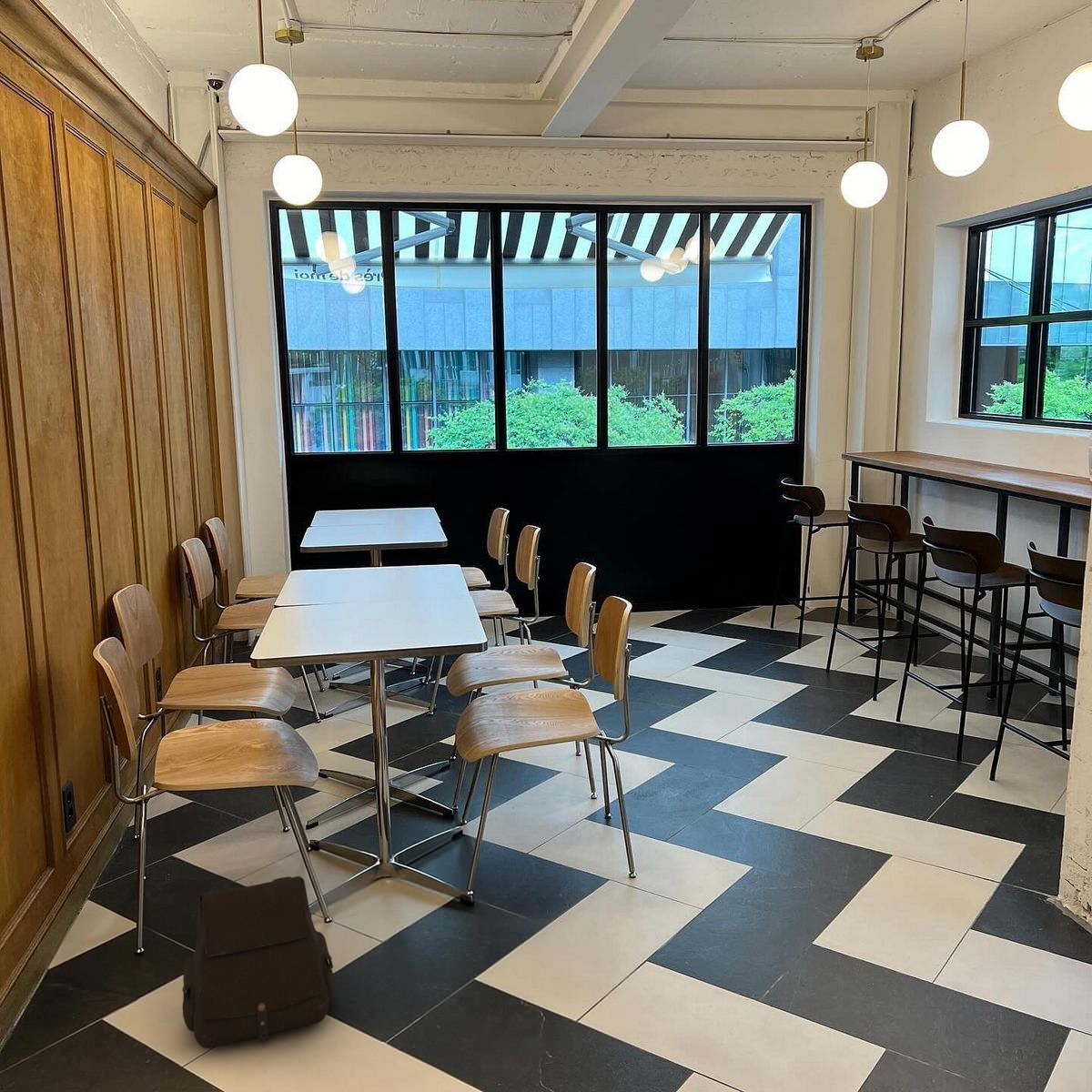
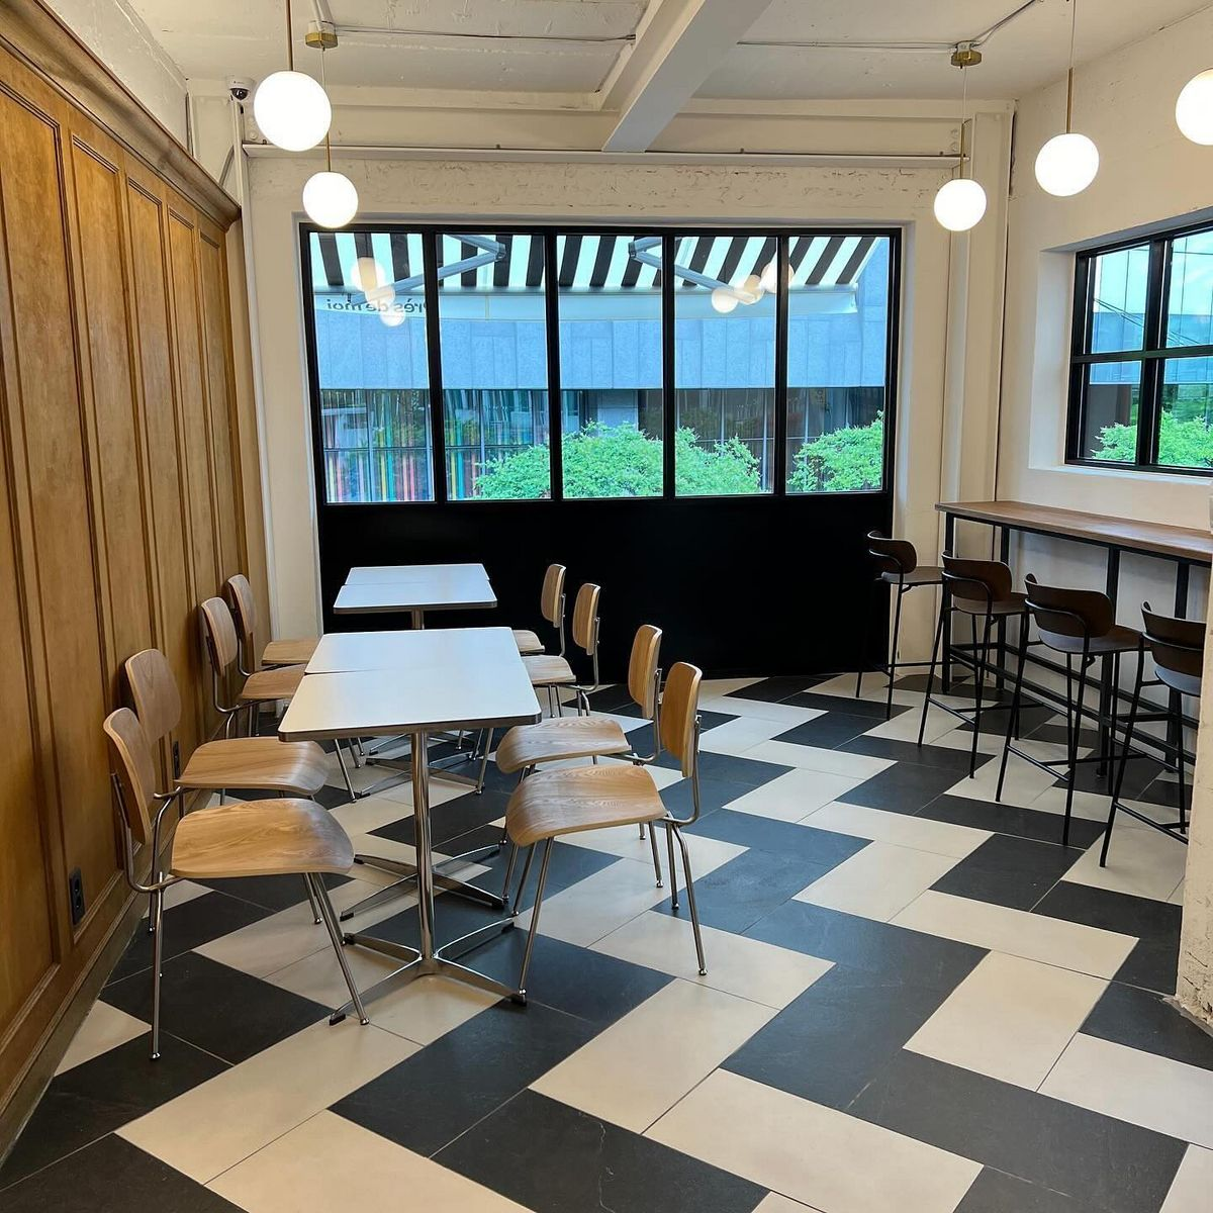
- satchel [181,875,335,1049]
